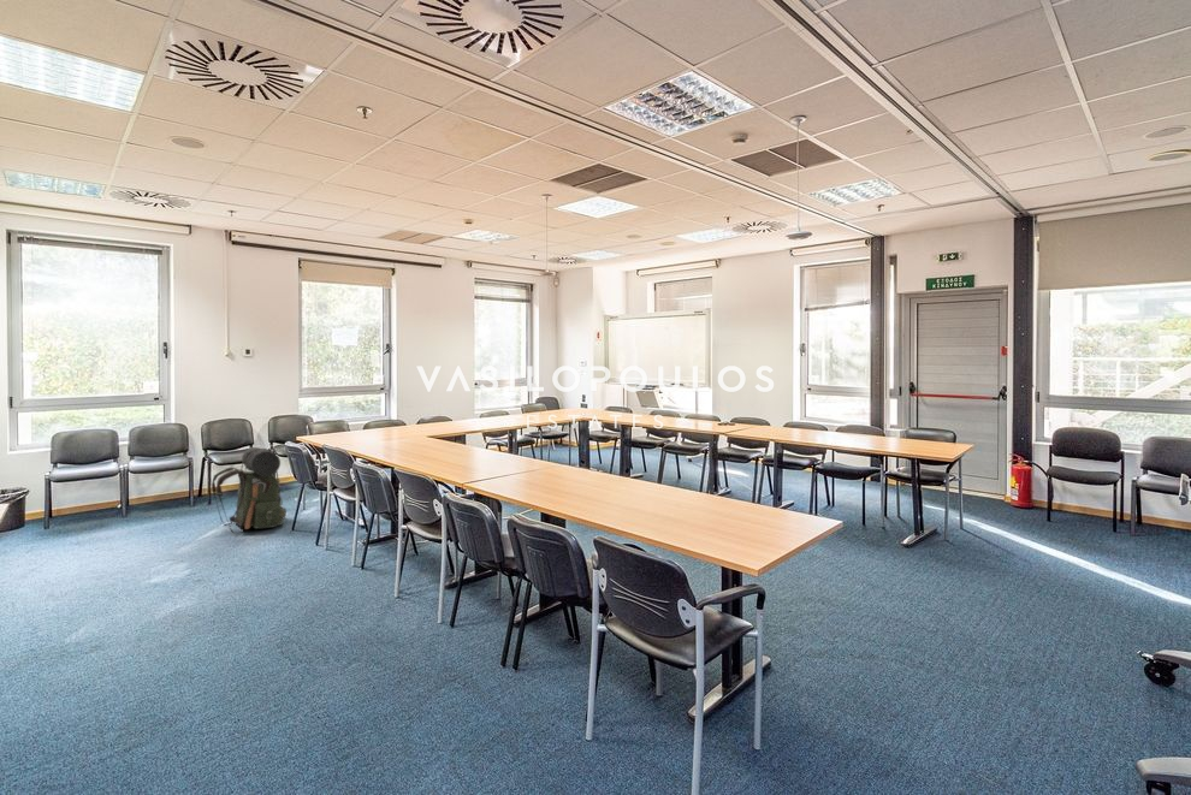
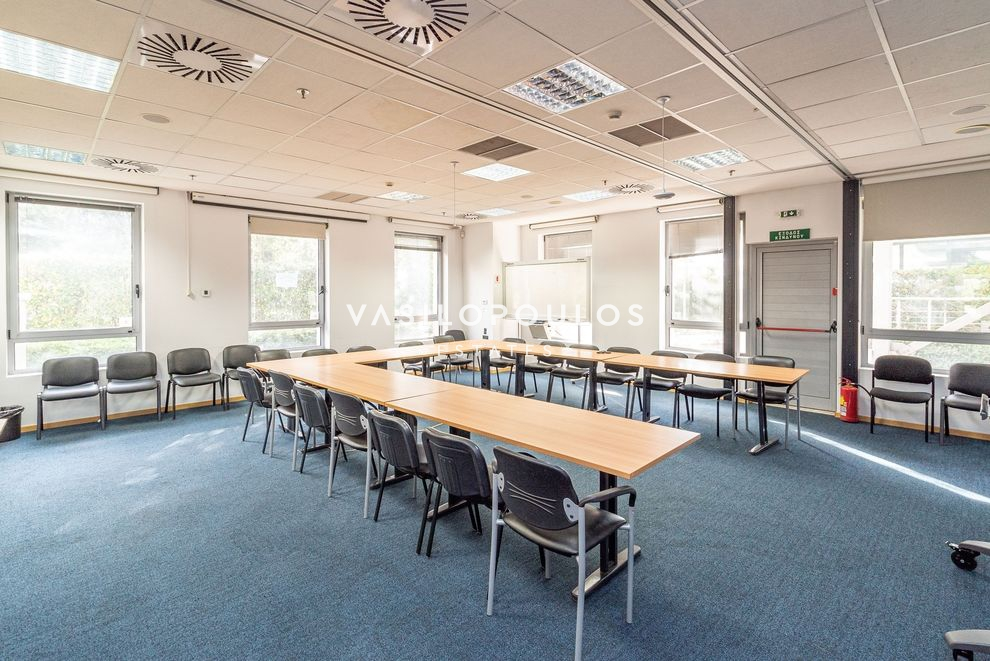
- backpack [211,446,288,534]
